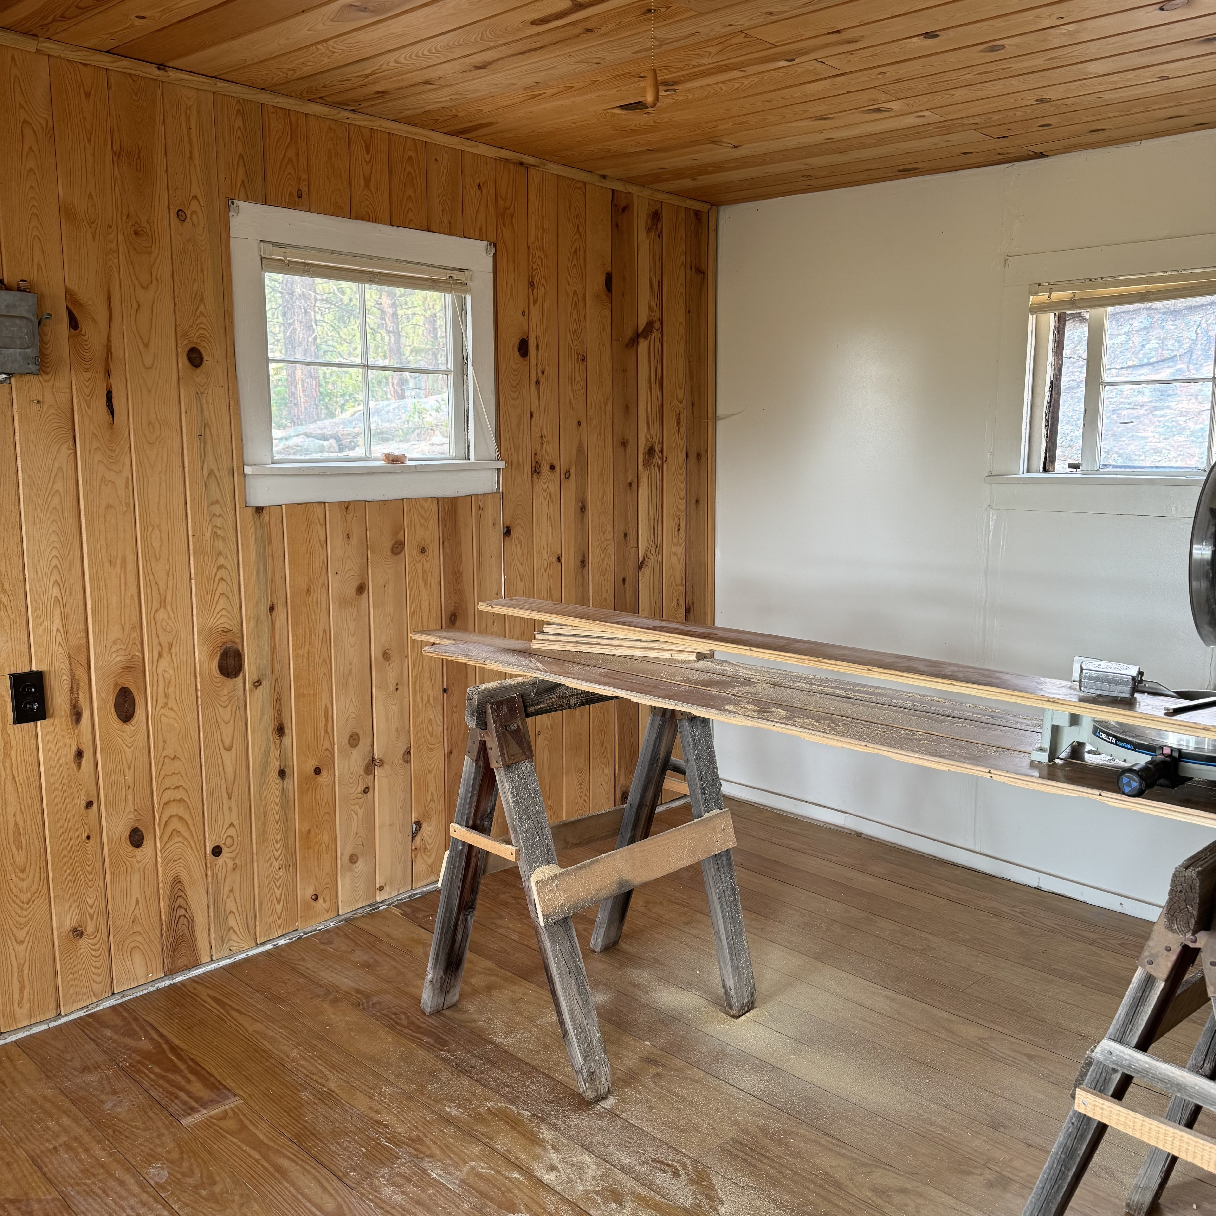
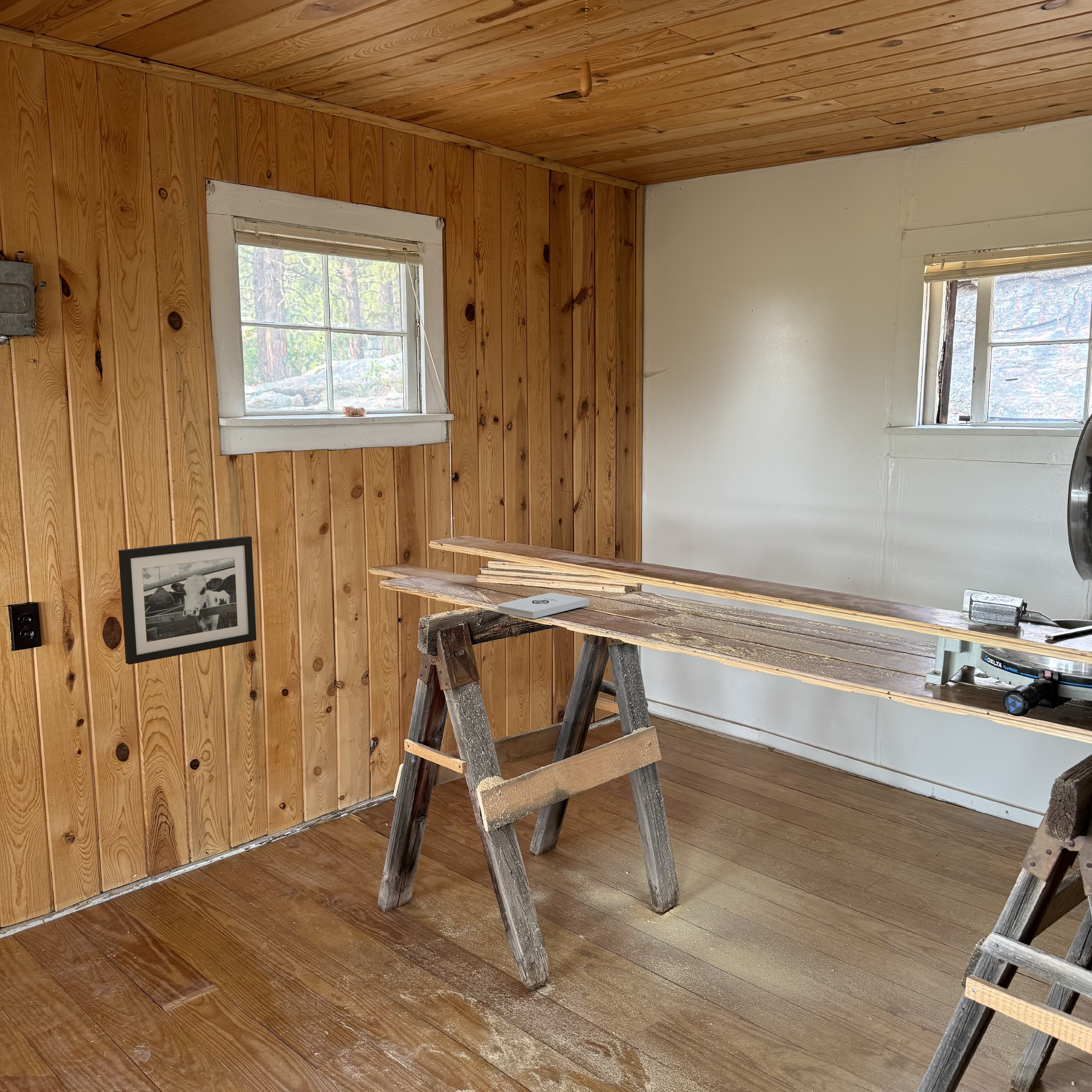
+ picture frame [118,536,257,665]
+ notepad [497,593,589,619]
